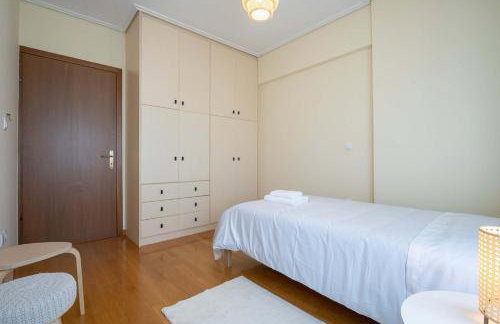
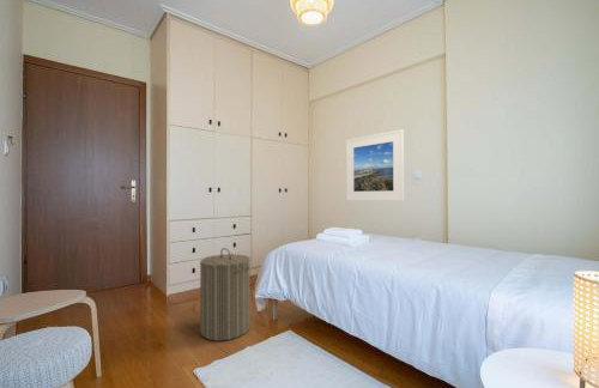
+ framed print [345,128,405,202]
+ laundry hamper [199,247,252,342]
